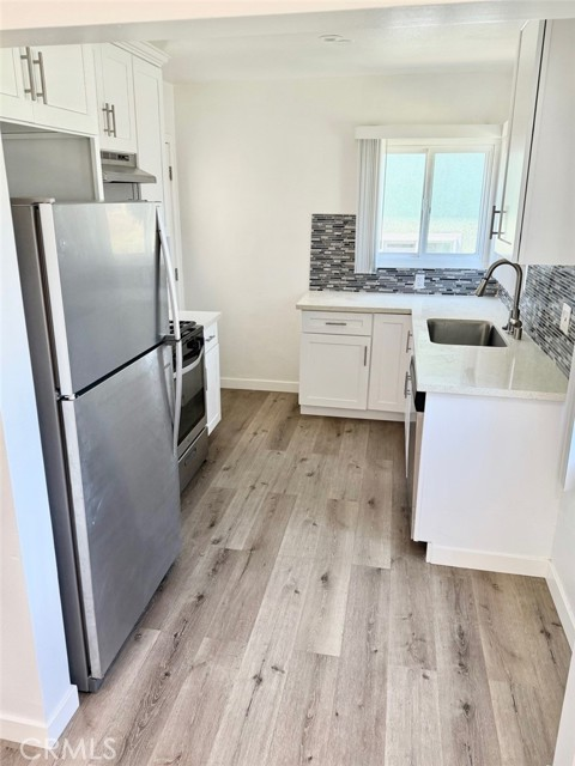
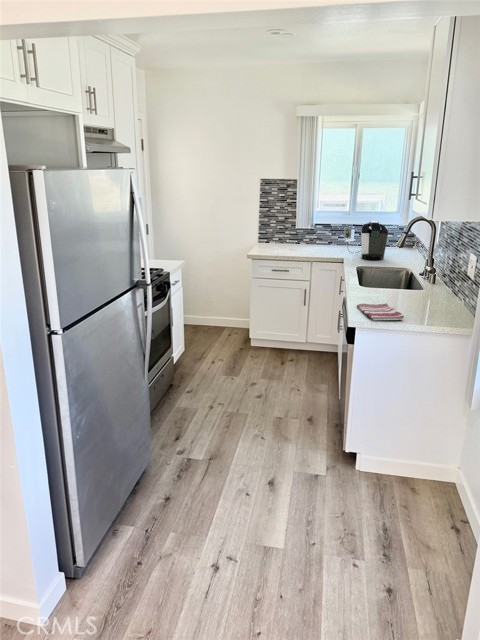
+ coffee maker [343,220,389,261]
+ dish towel [356,302,405,321]
